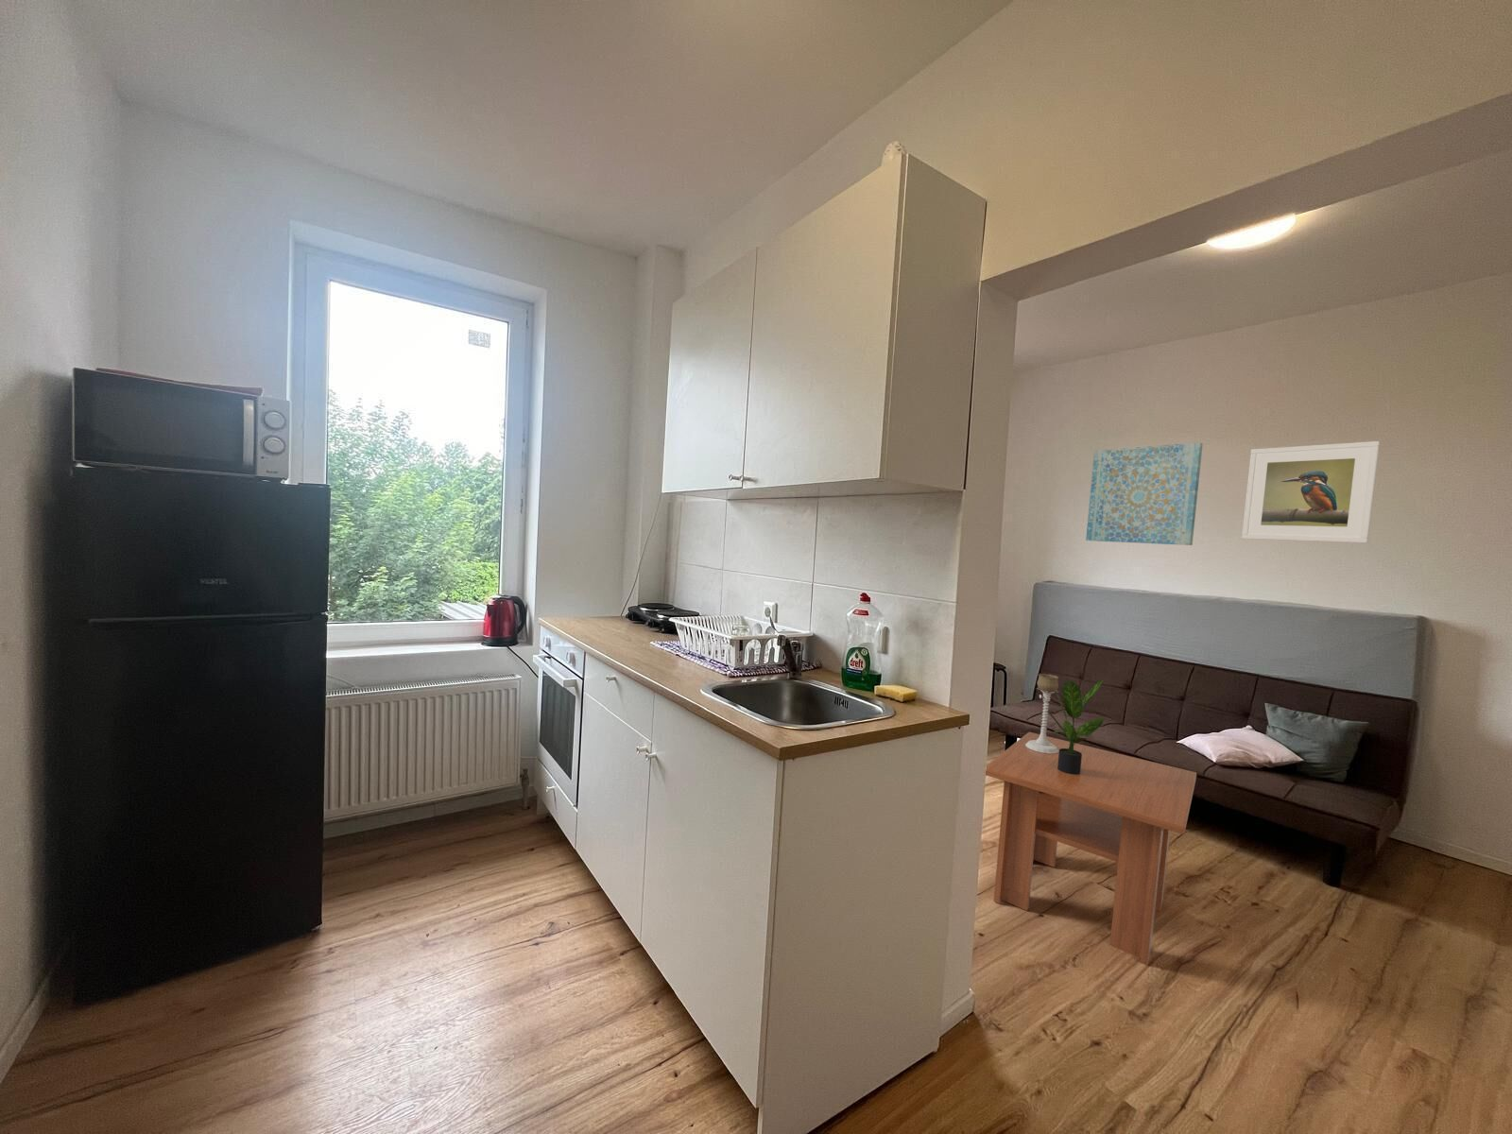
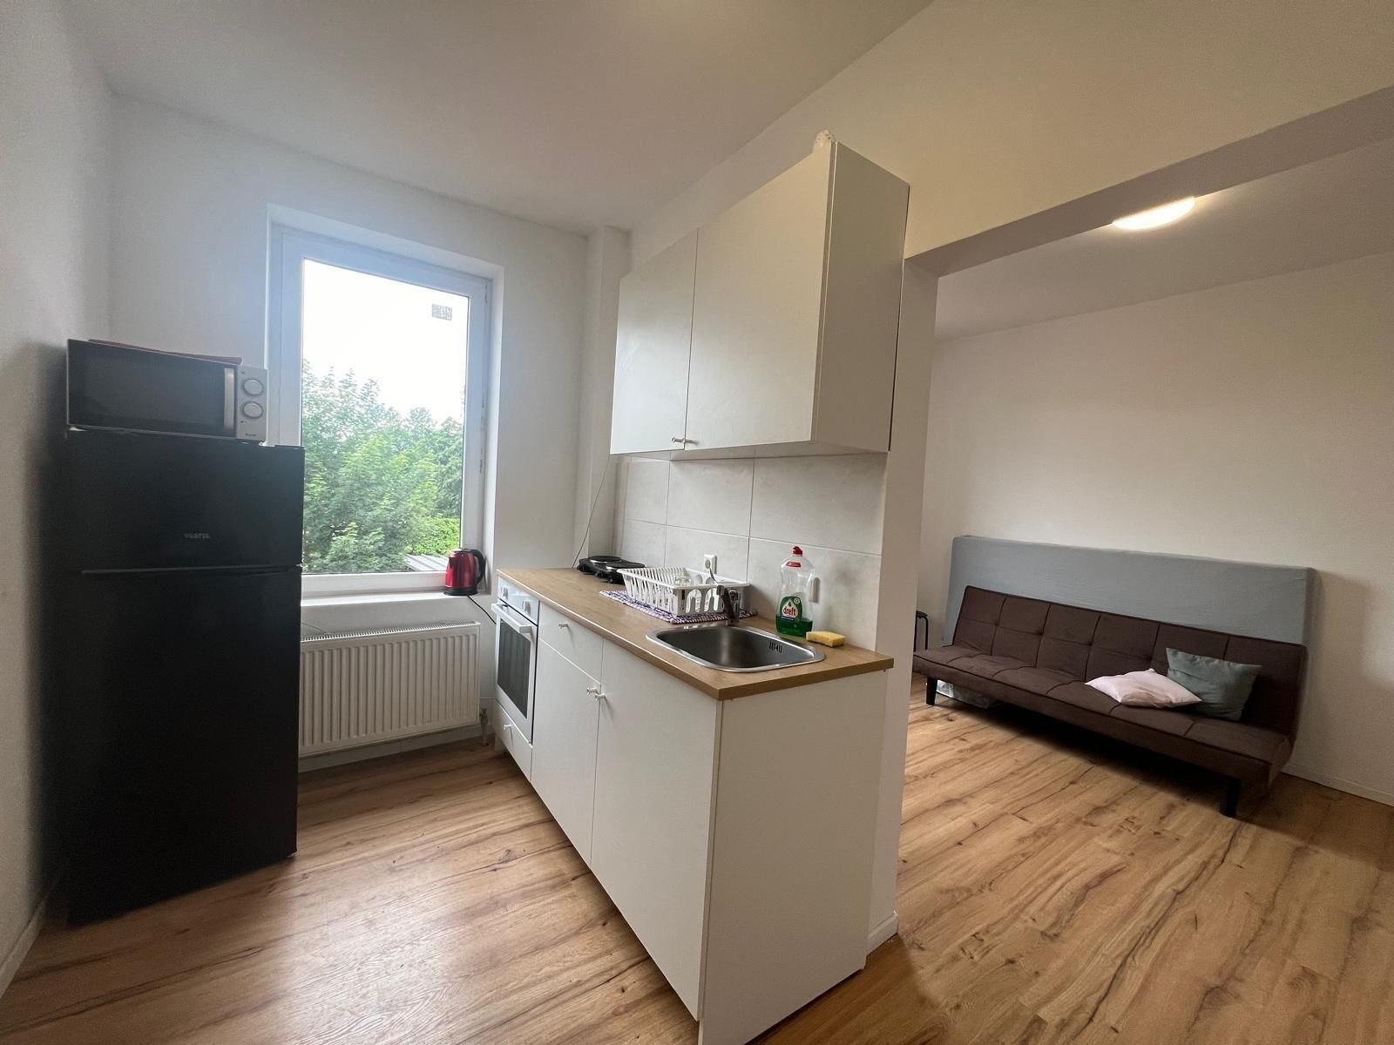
- coffee table [986,731,1198,967]
- candle holder [1025,673,1060,754]
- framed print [1241,441,1381,544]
- wall art [1085,441,1204,547]
- potted plant [1046,679,1106,775]
